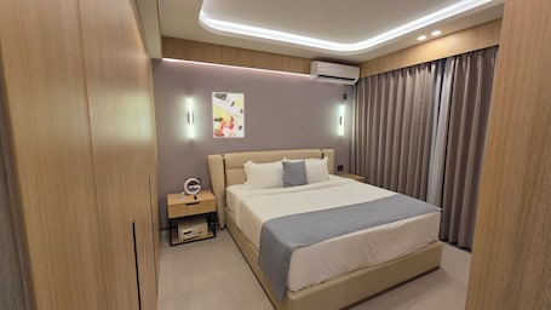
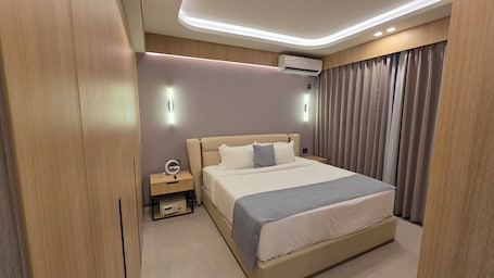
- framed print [211,91,245,138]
